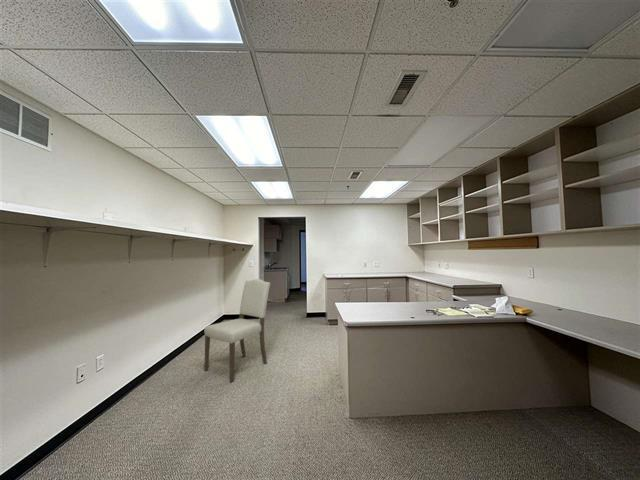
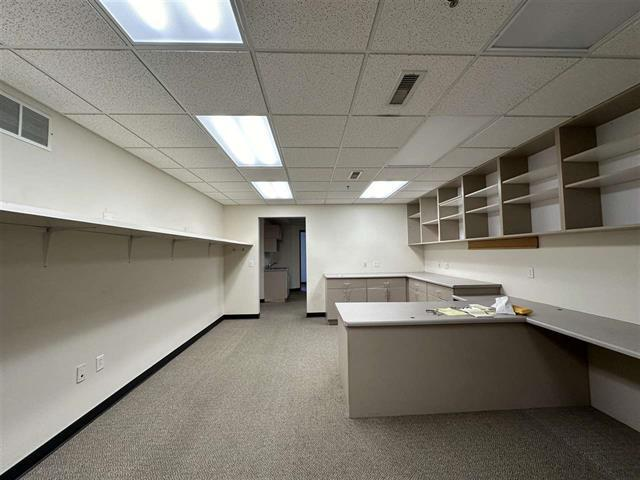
- chair [203,278,272,383]
